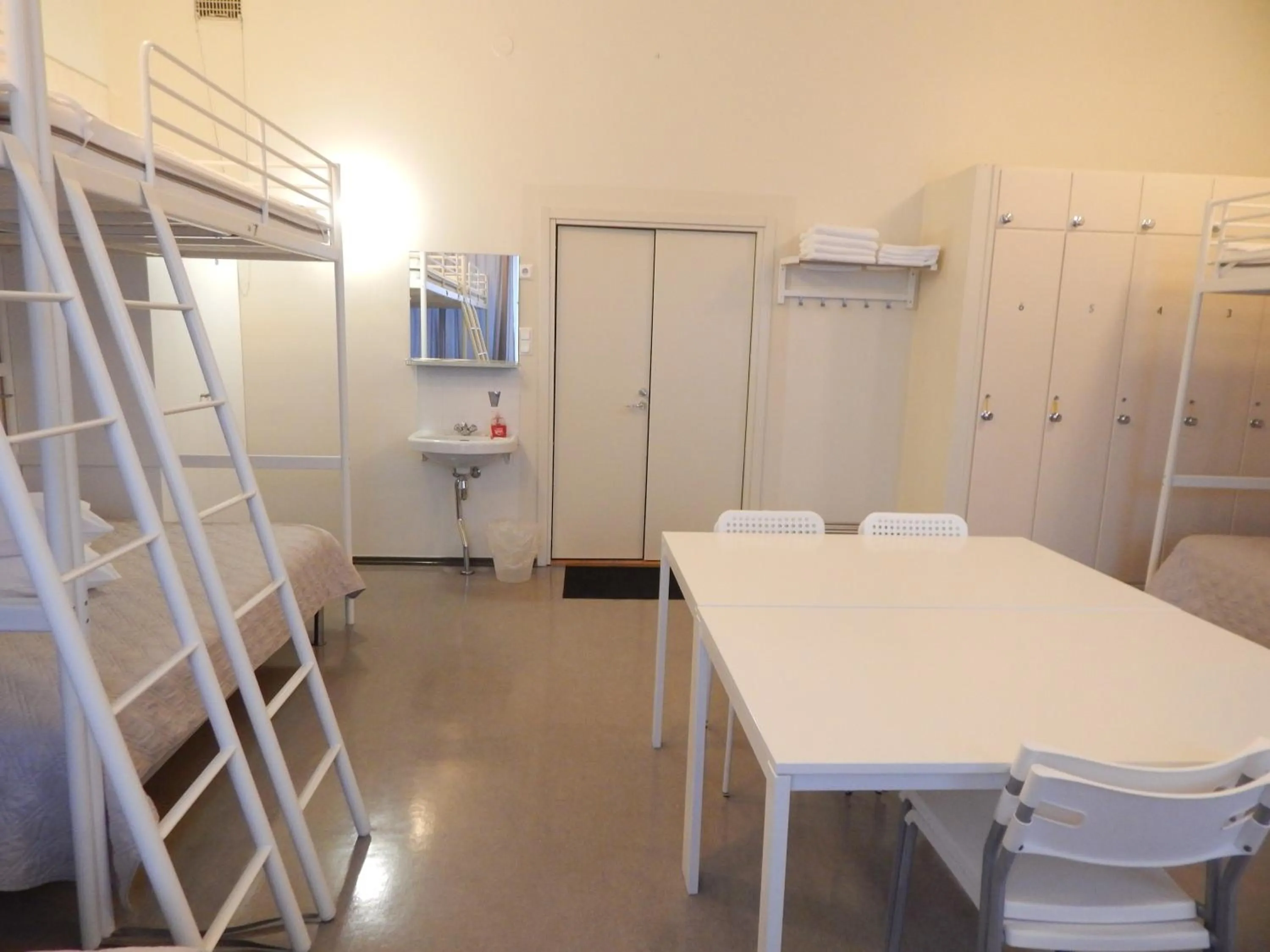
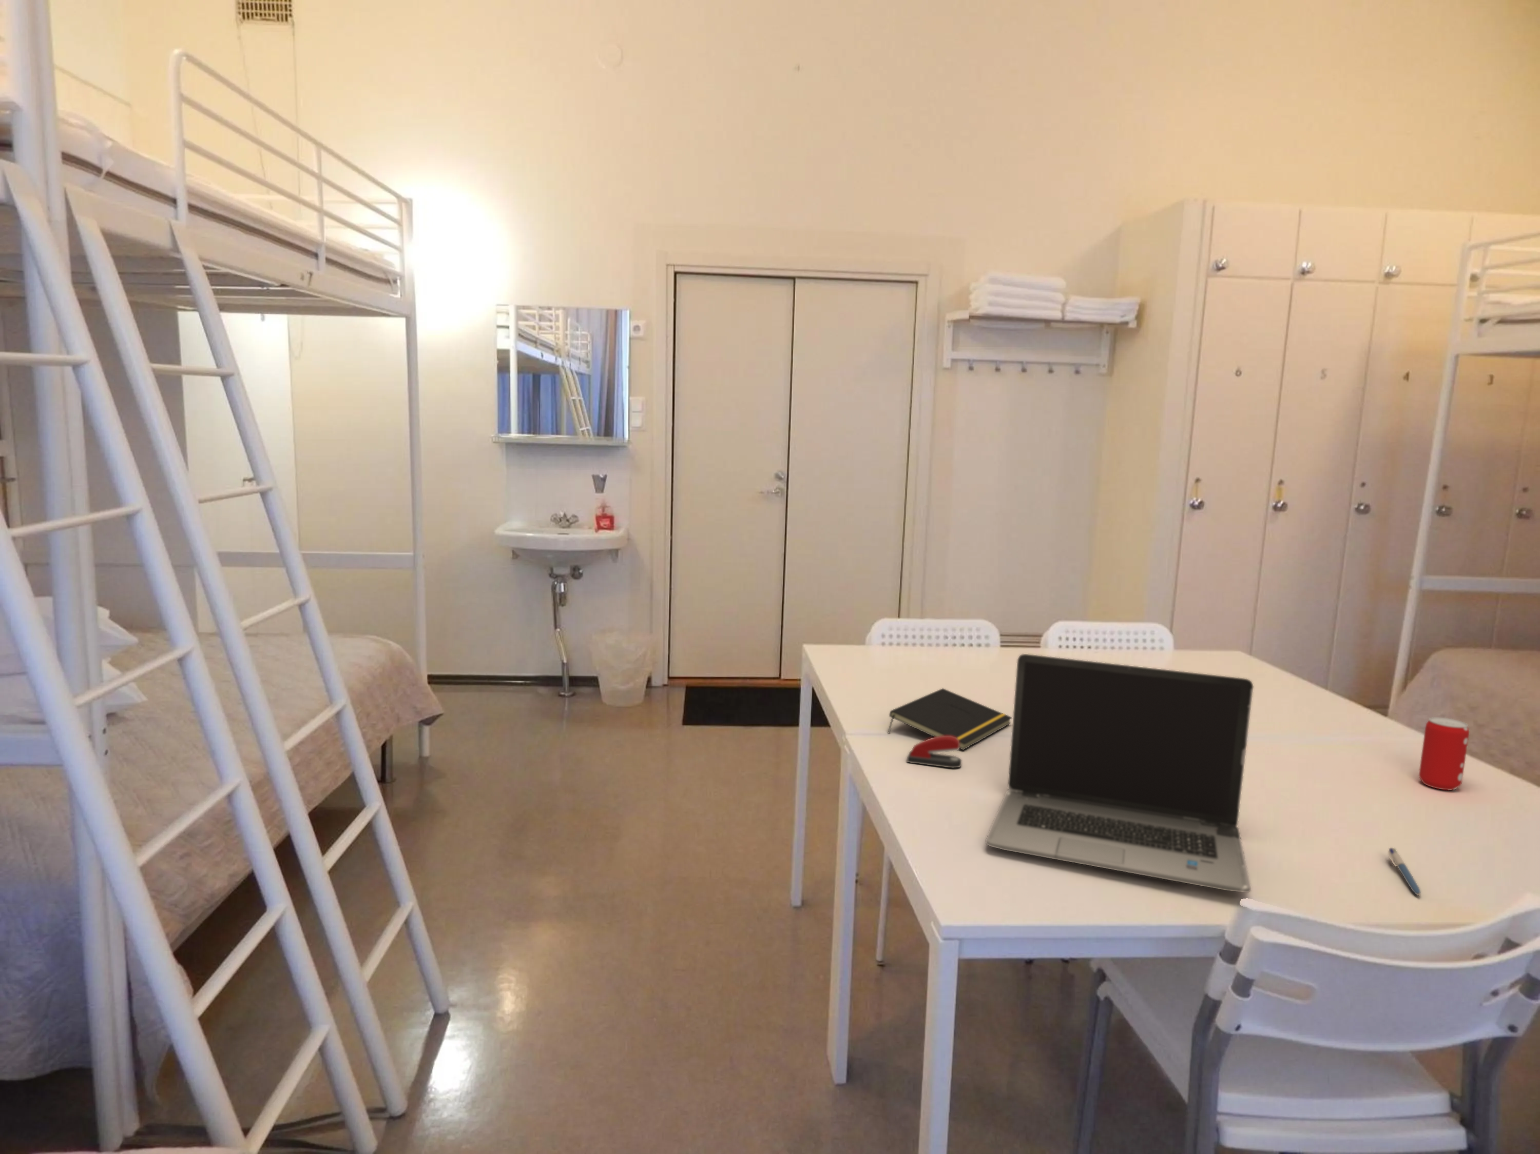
+ notepad [888,687,1013,750]
+ pen [1387,847,1421,896]
+ stapler [907,736,962,769]
+ beverage can [1419,716,1470,790]
+ laptop computer [985,653,1254,893]
